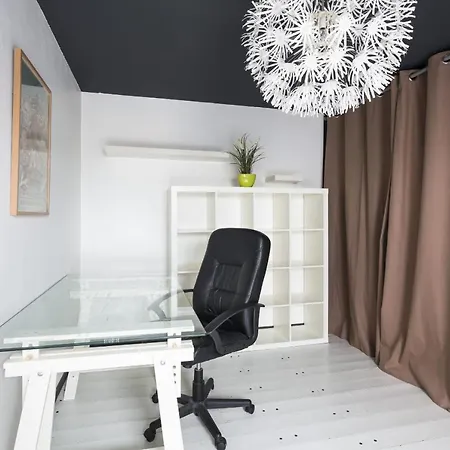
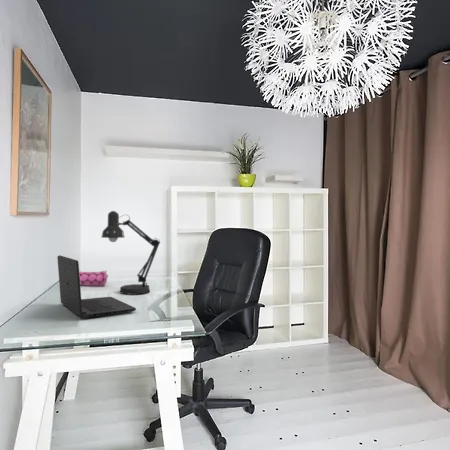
+ desk lamp [101,210,161,296]
+ laptop [56,254,137,319]
+ pencil case [79,269,109,287]
